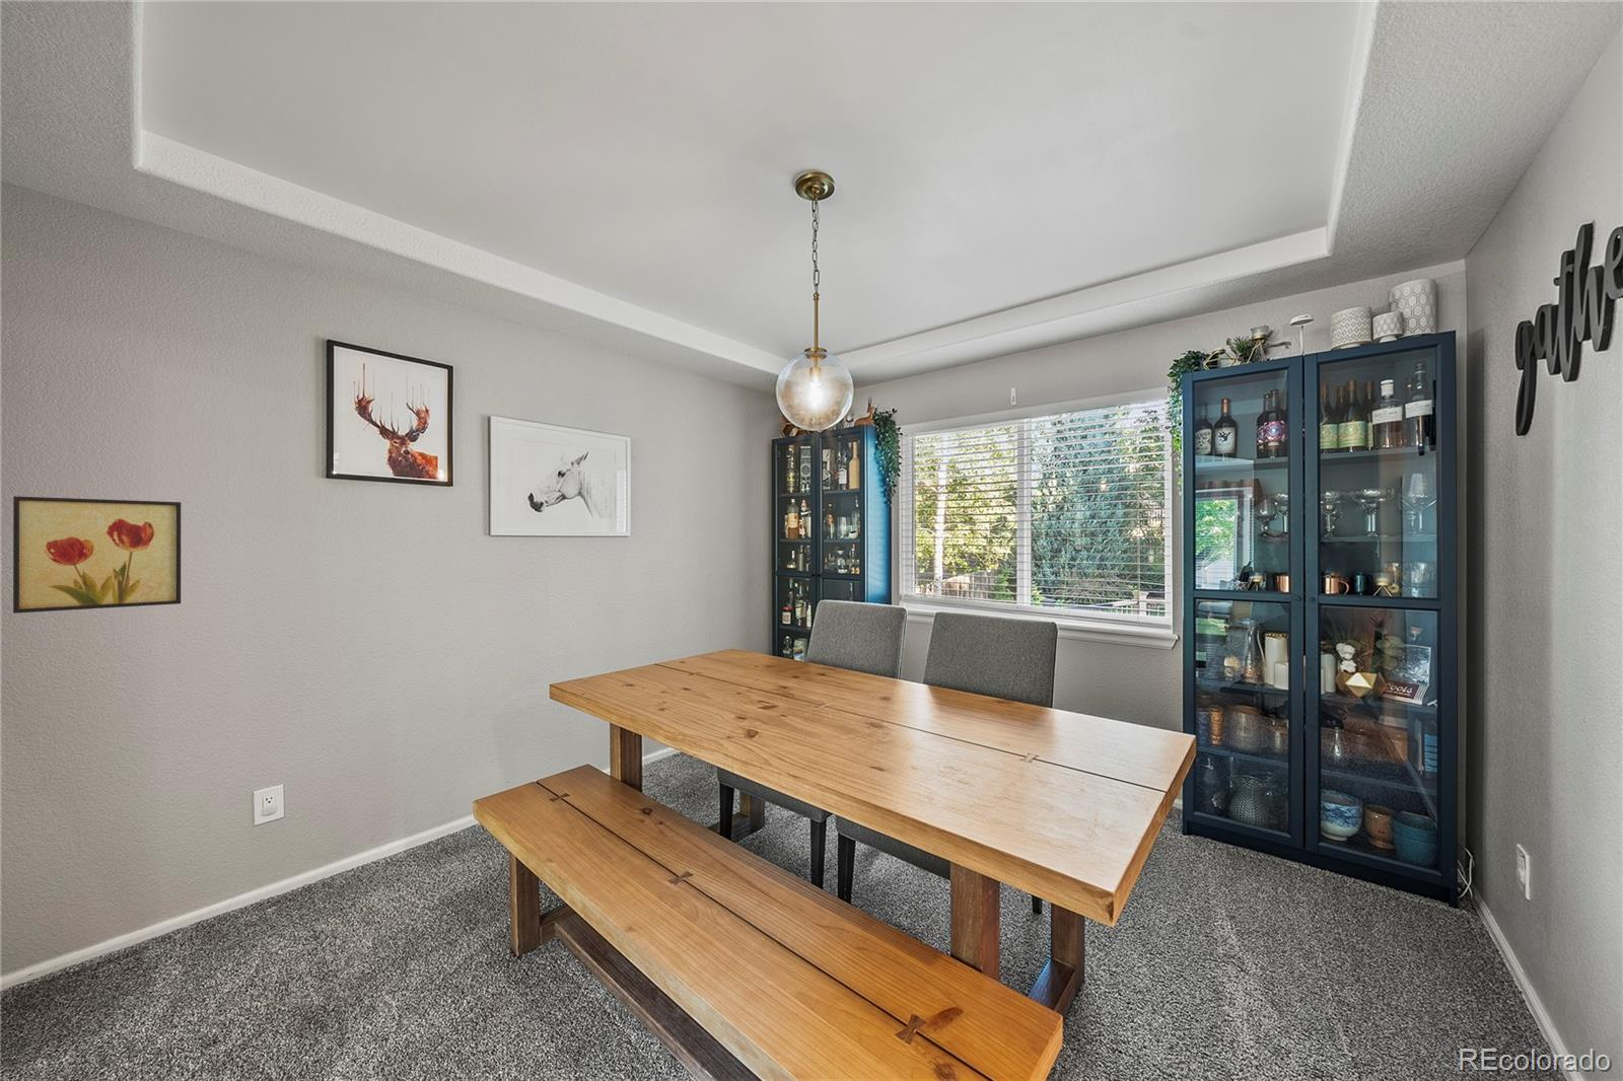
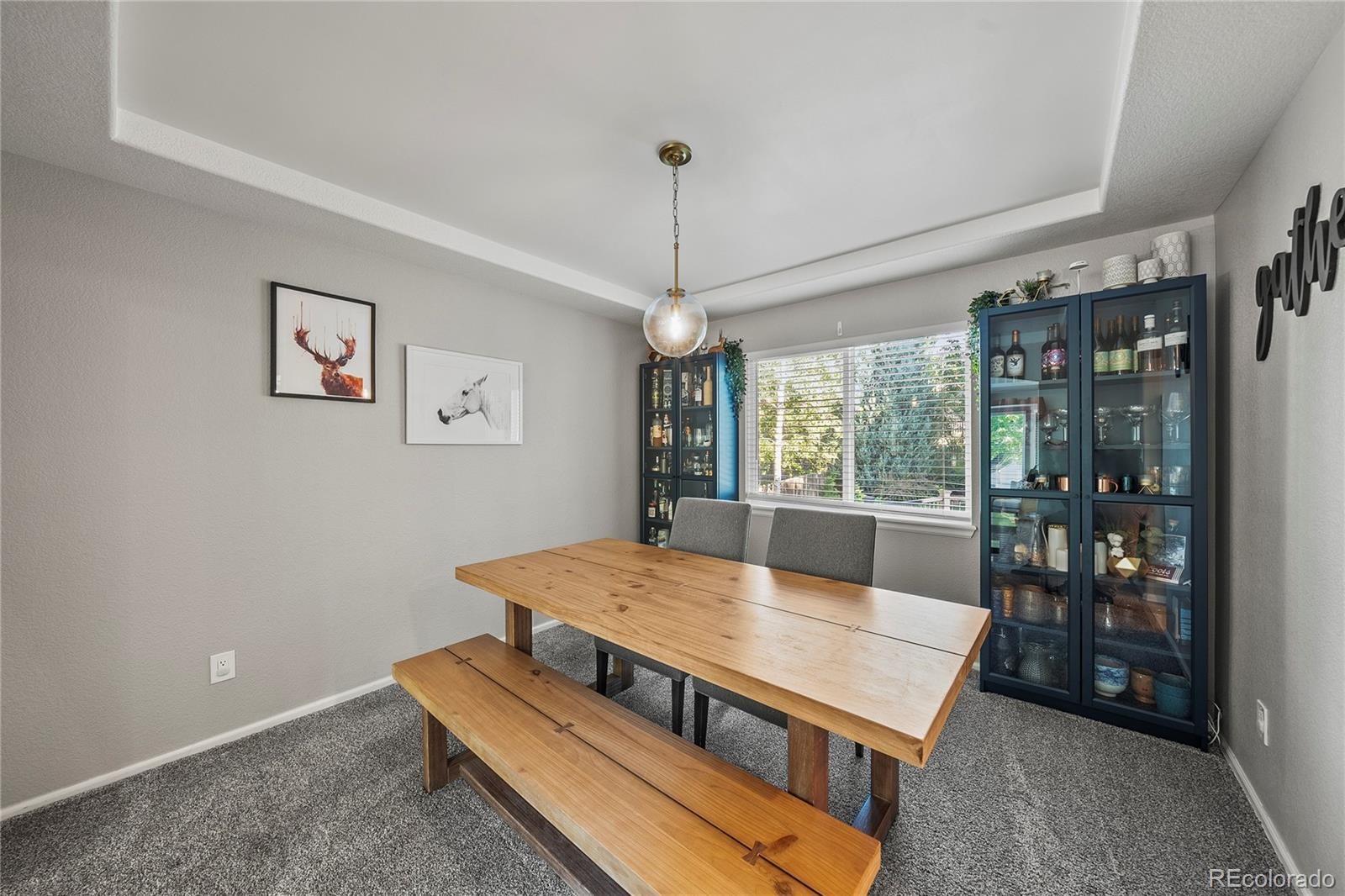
- wall art [12,495,181,614]
